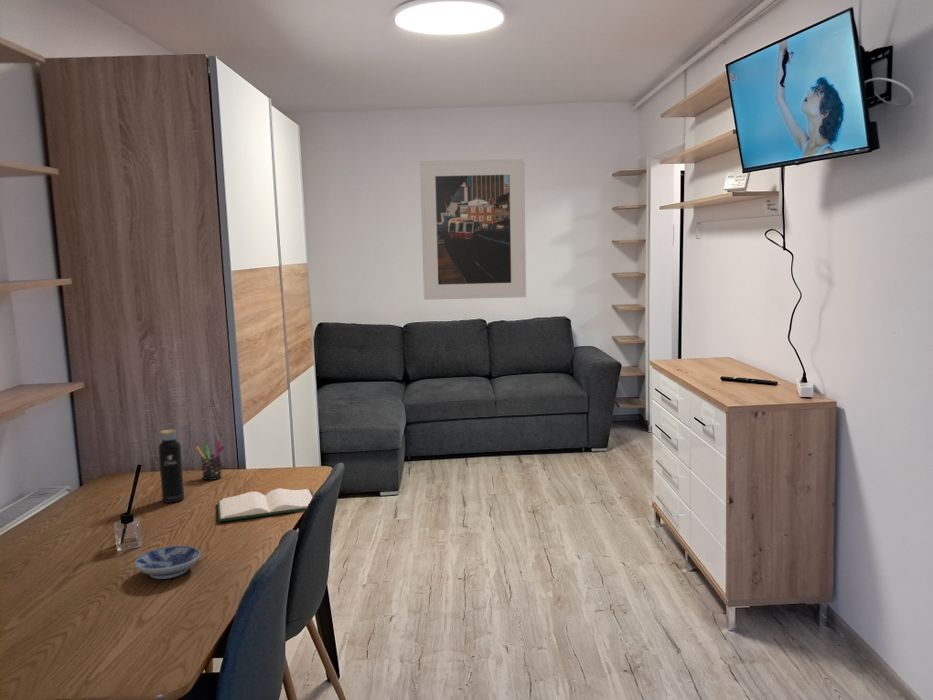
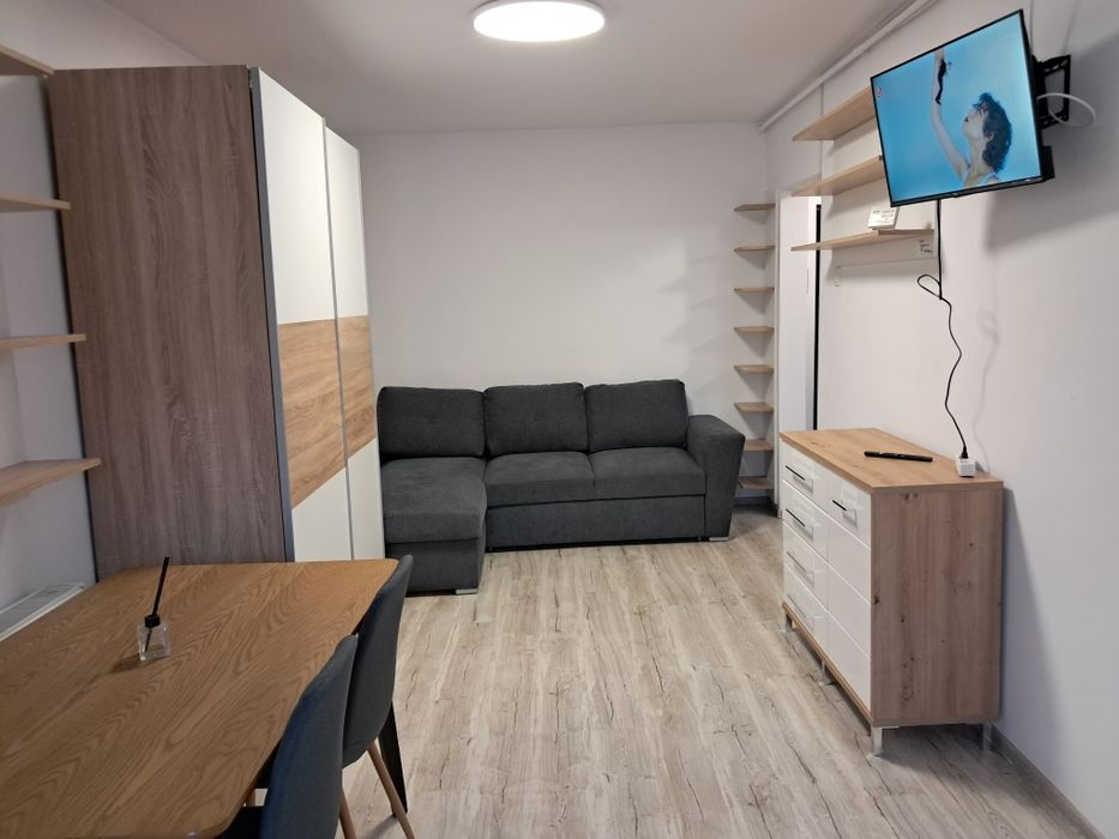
- hardback book [217,487,314,523]
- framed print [419,158,527,301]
- pen holder [196,439,225,481]
- water bottle [158,423,185,504]
- bowl [134,545,202,580]
